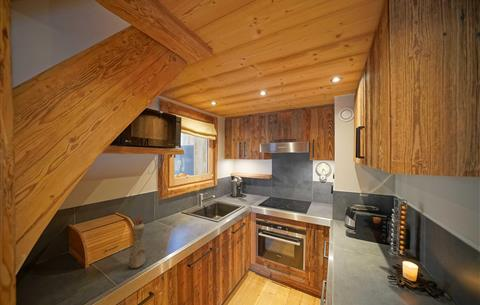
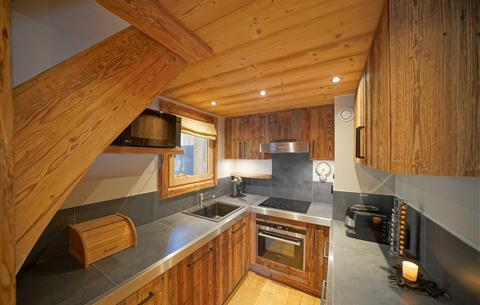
- bottle [128,216,147,269]
